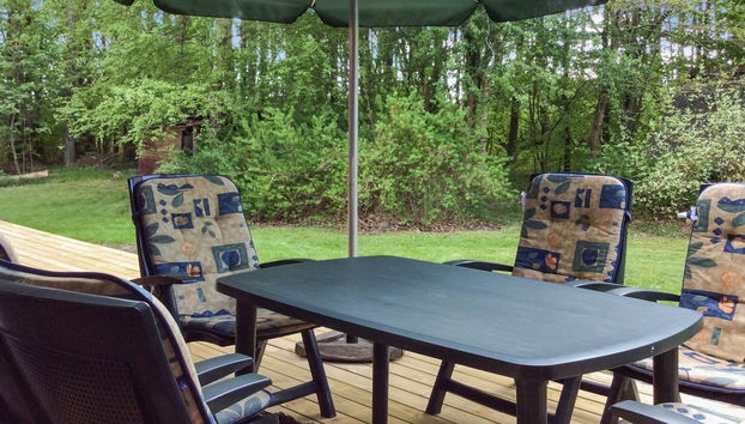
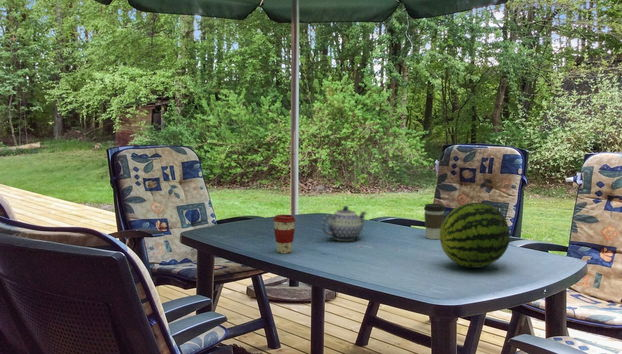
+ coffee cup [272,214,297,255]
+ coffee cup [423,203,446,240]
+ teapot [321,205,367,242]
+ fruit [439,202,511,269]
